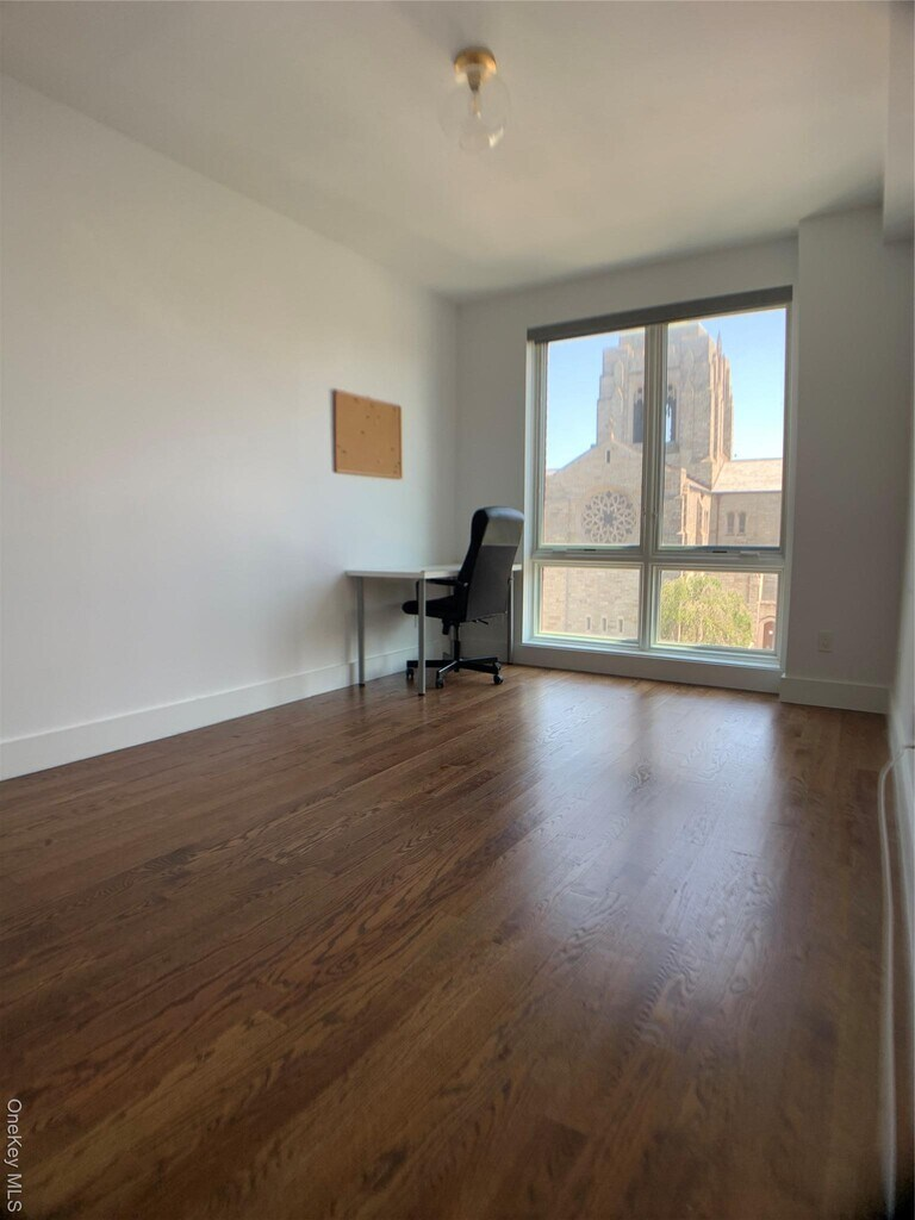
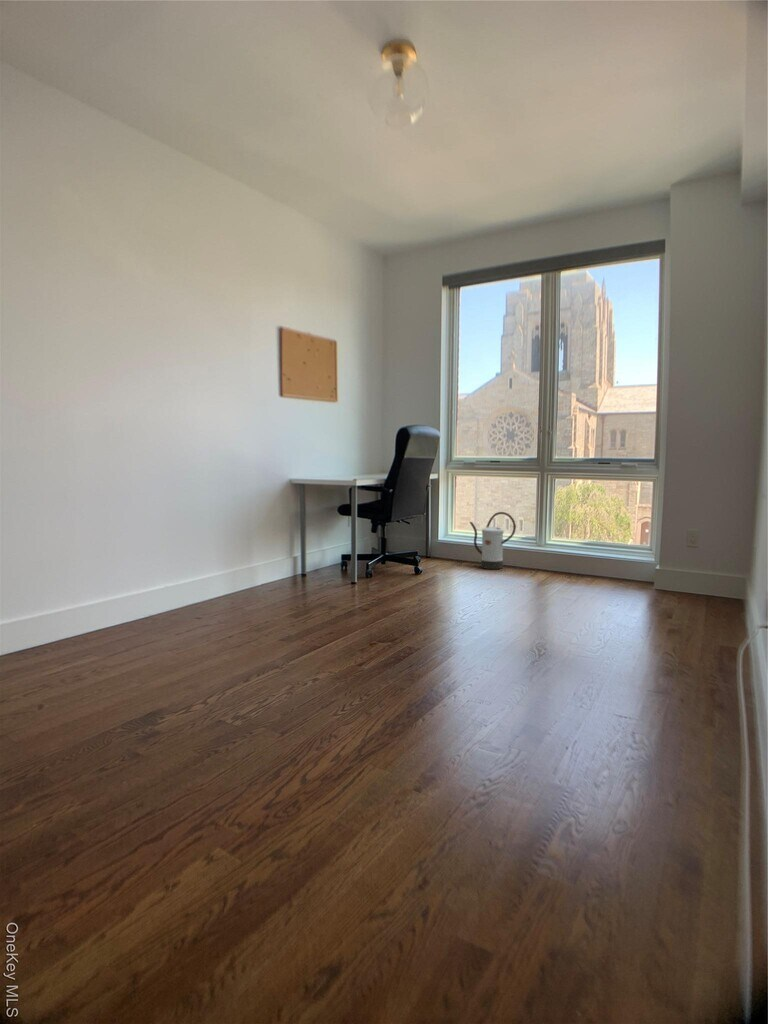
+ watering can [469,511,517,570]
